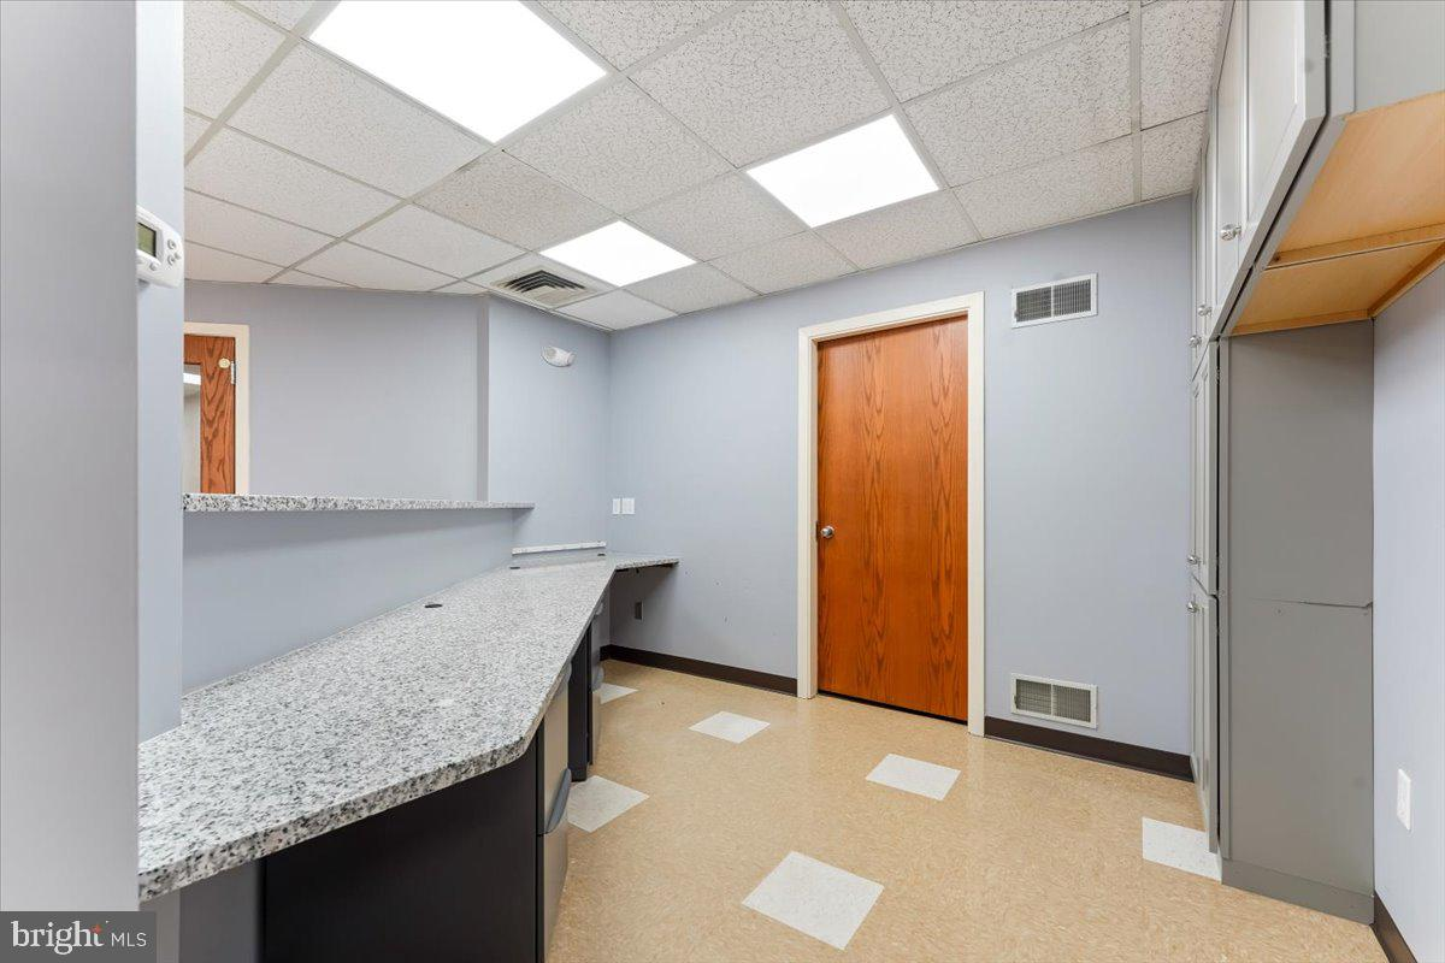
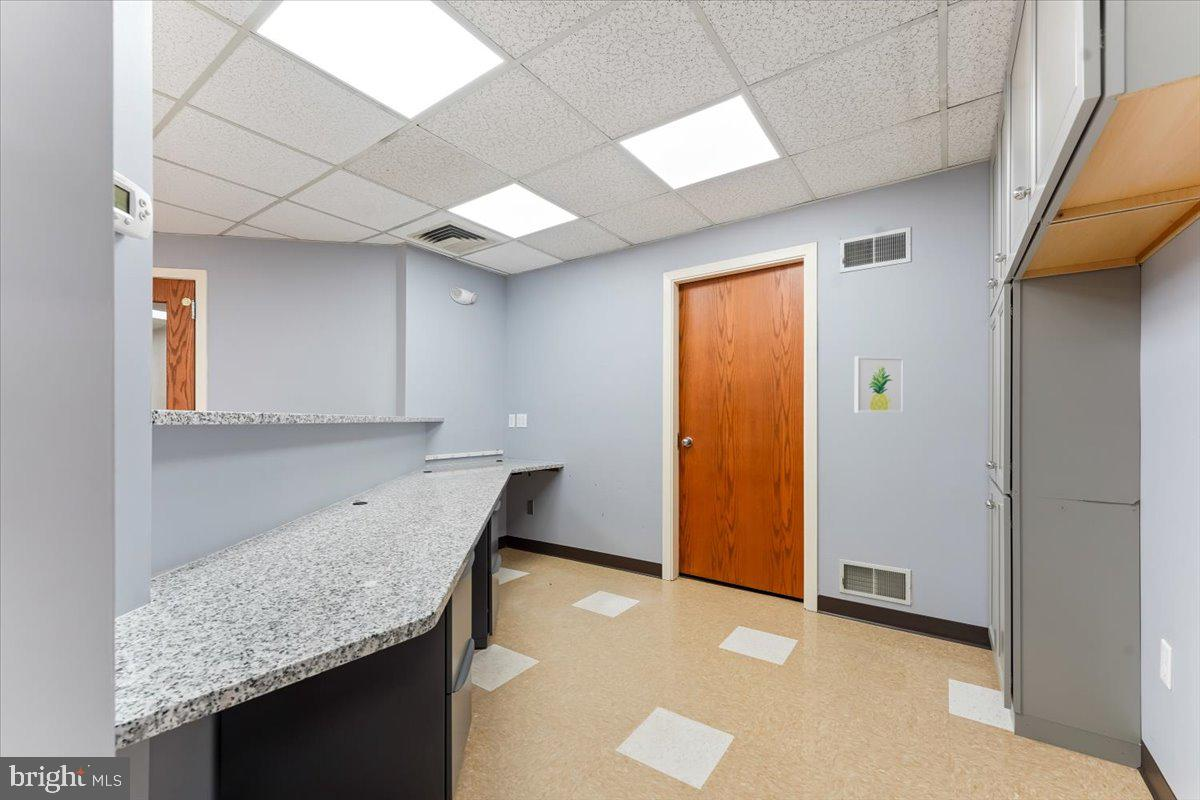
+ wall art [854,355,905,414]
